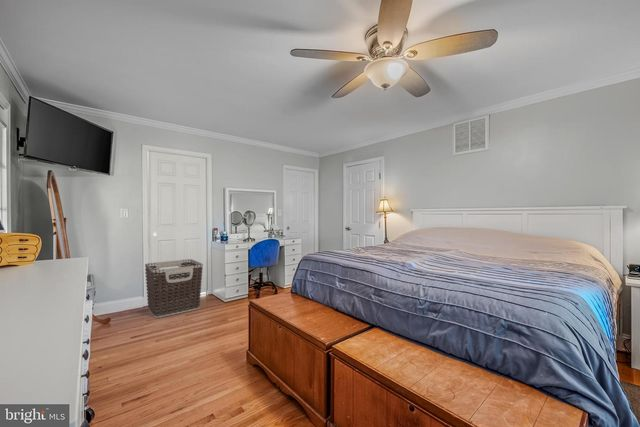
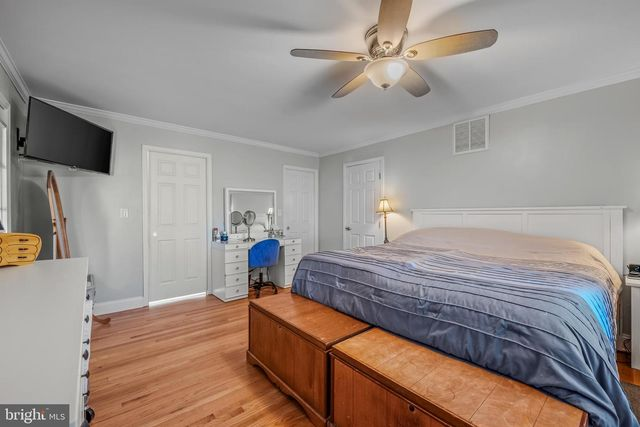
- clothes hamper [144,258,204,319]
